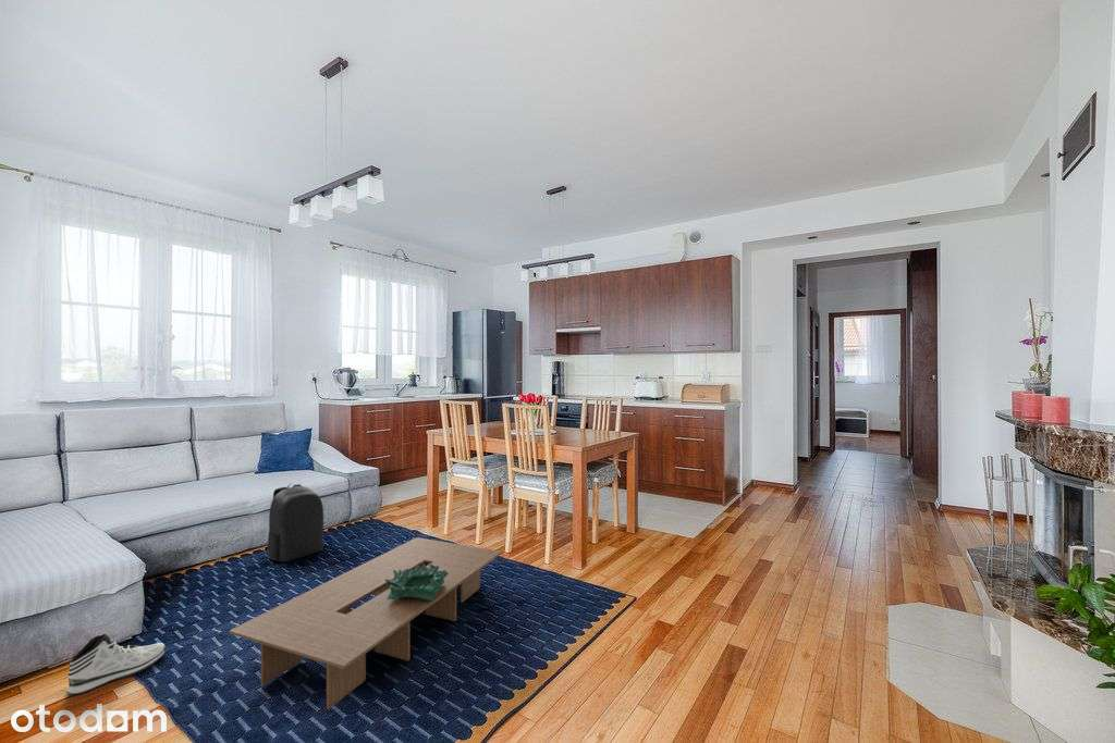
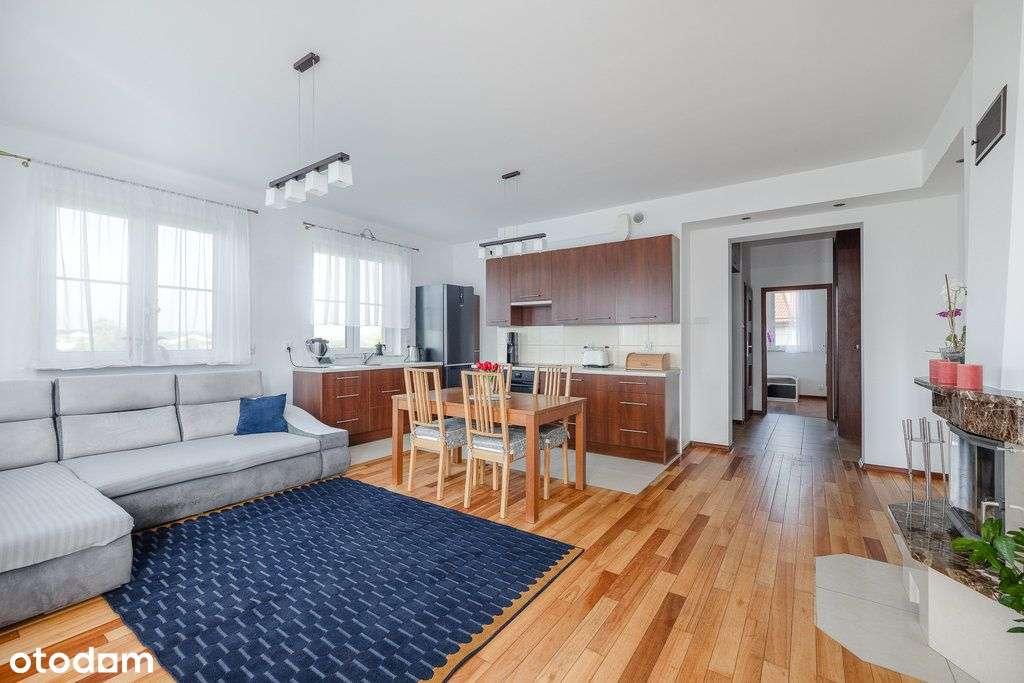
- decorative bowl [385,564,449,602]
- backpack [267,482,324,564]
- coffee table [228,536,503,710]
- sneaker [66,633,167,695]
